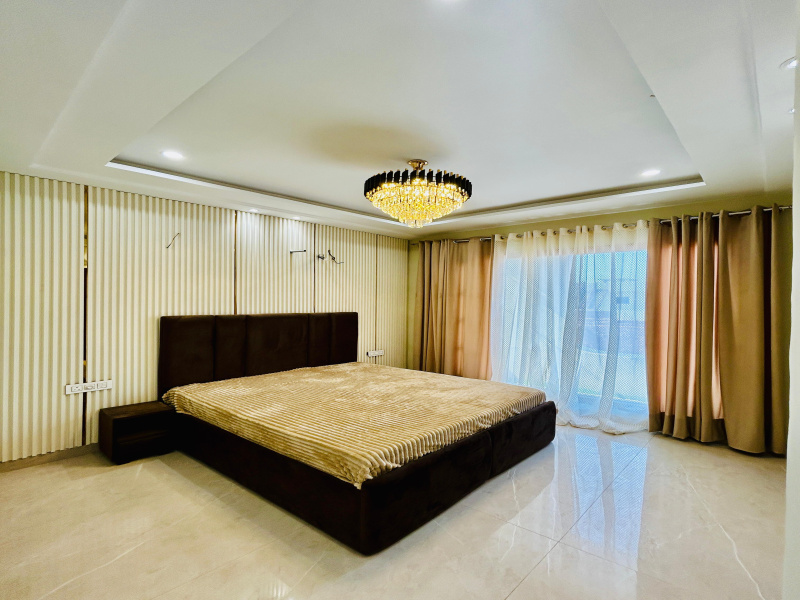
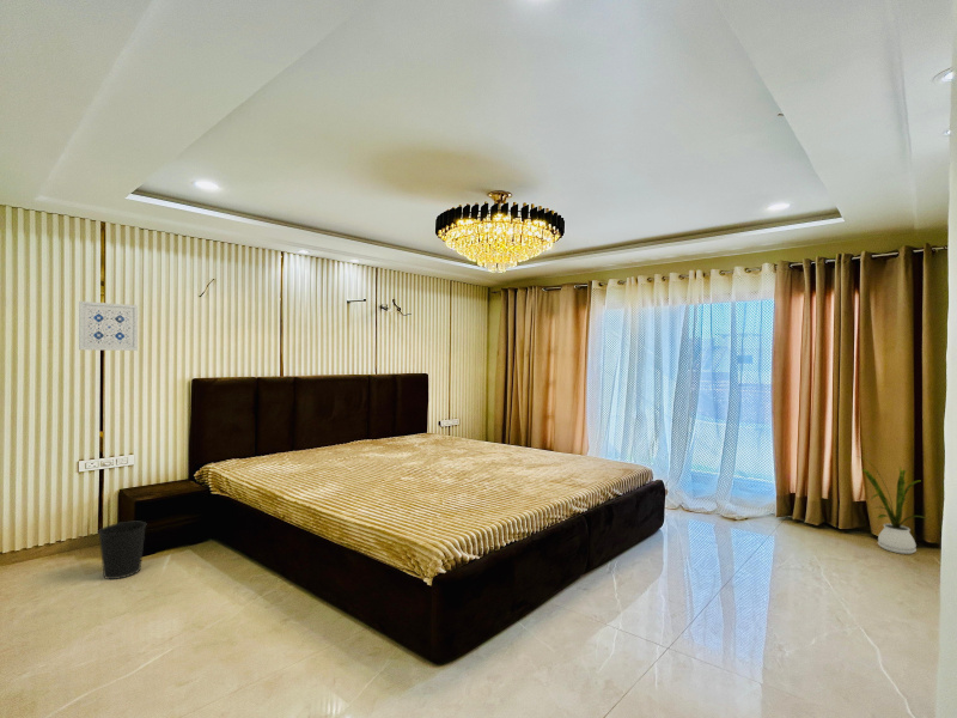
+ wastebasket [97,521,147,580]
+ wall art [78,300,139,352]
+ house plant [857,455,932,555]
